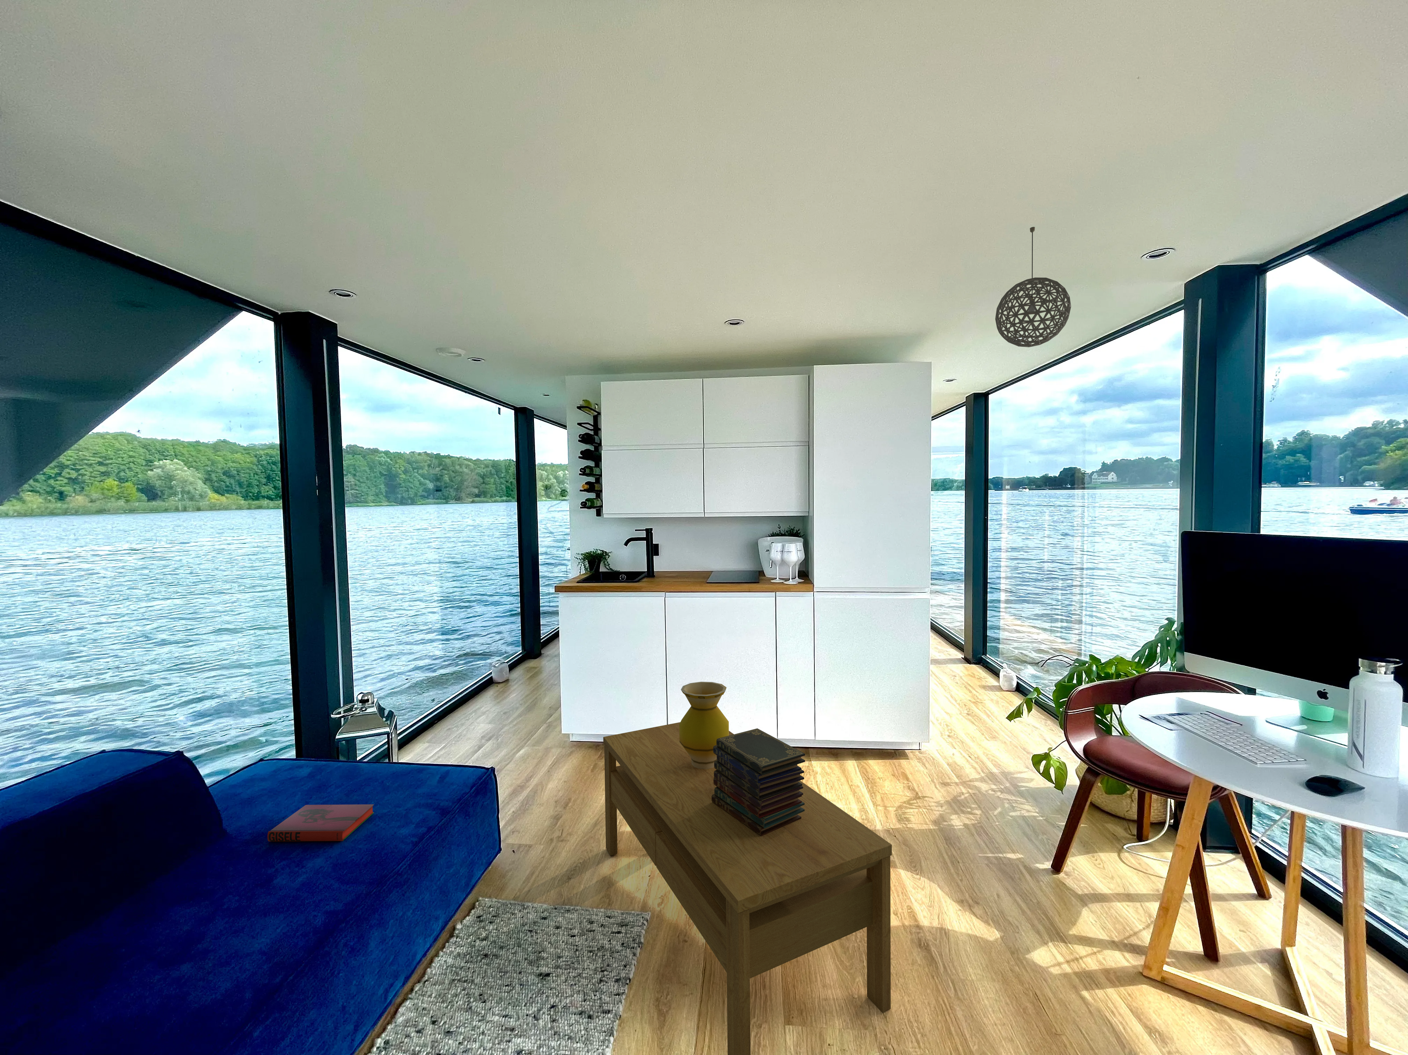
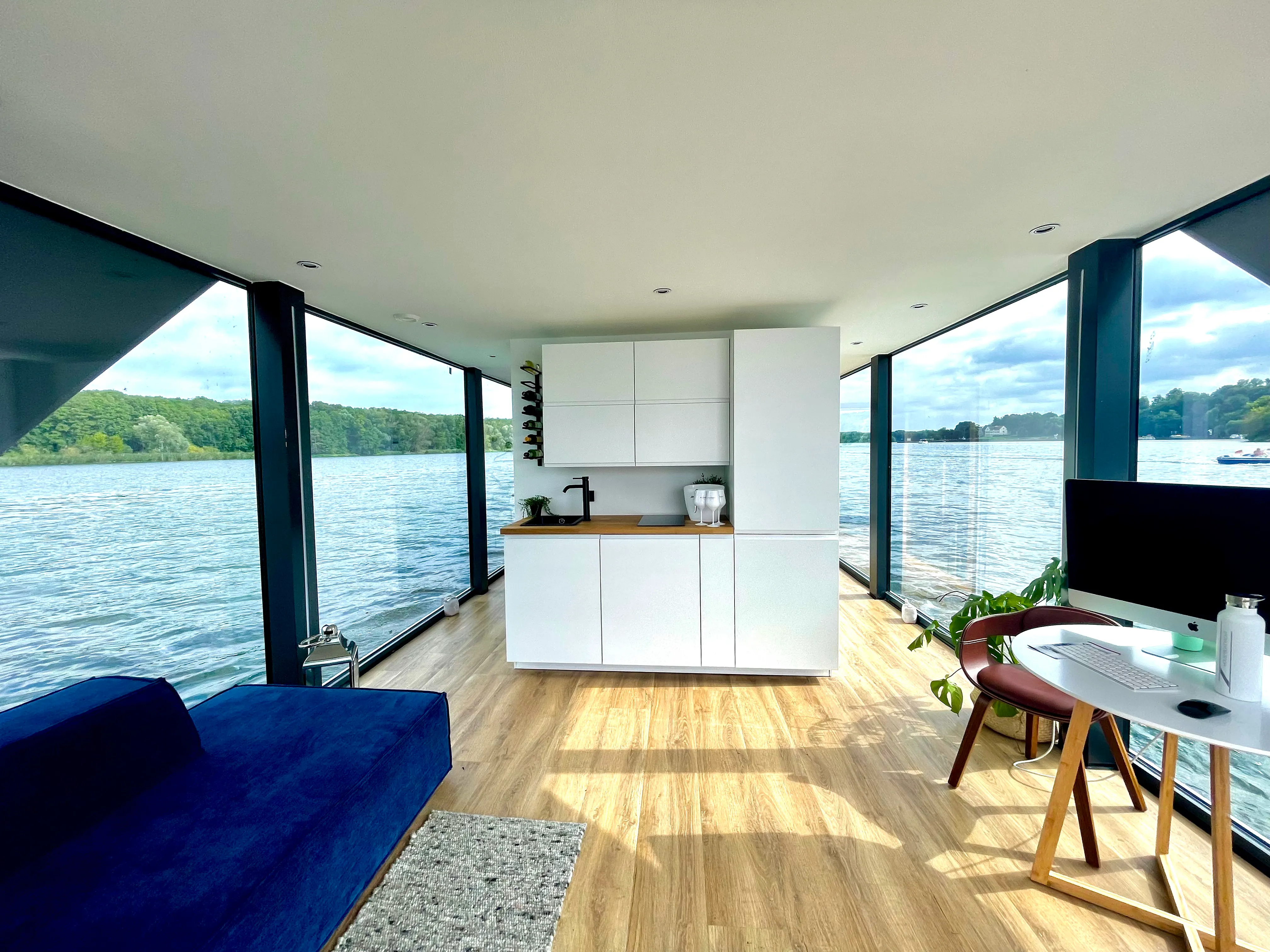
- vase [680,682,729,769]
- coffee table [603,721,892,1055]
- hardback book [267,805,375,842]
- book stack [712,728,806,837]
- pendant light [994,226,1071,348]
